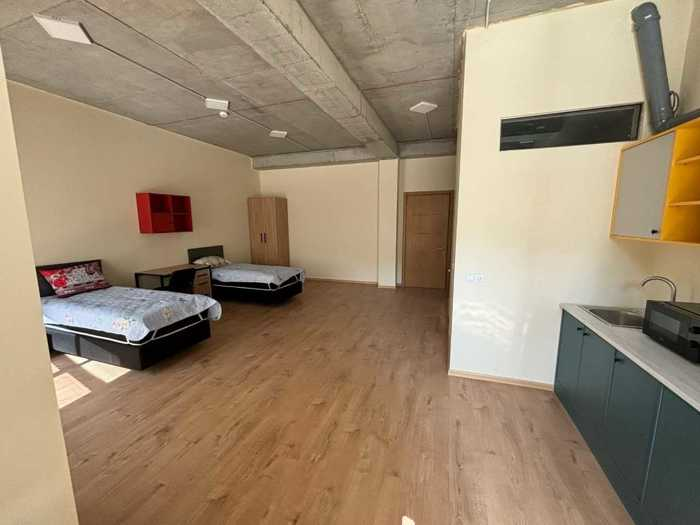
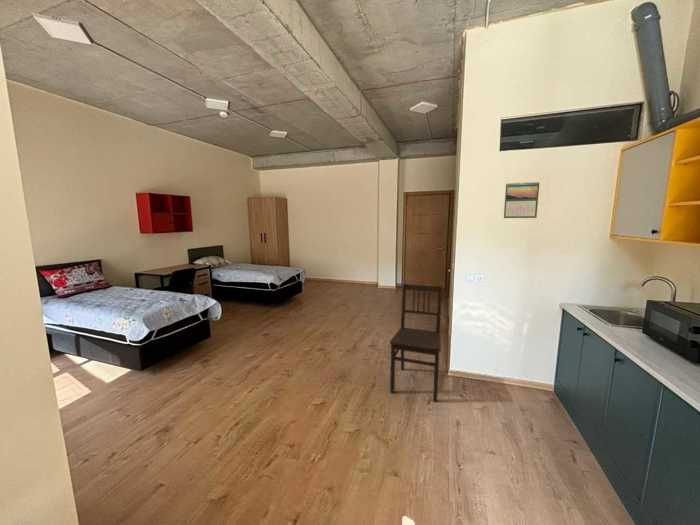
+ calendar [503,181,540,219]
+ dining chair [389,283,443,402]
